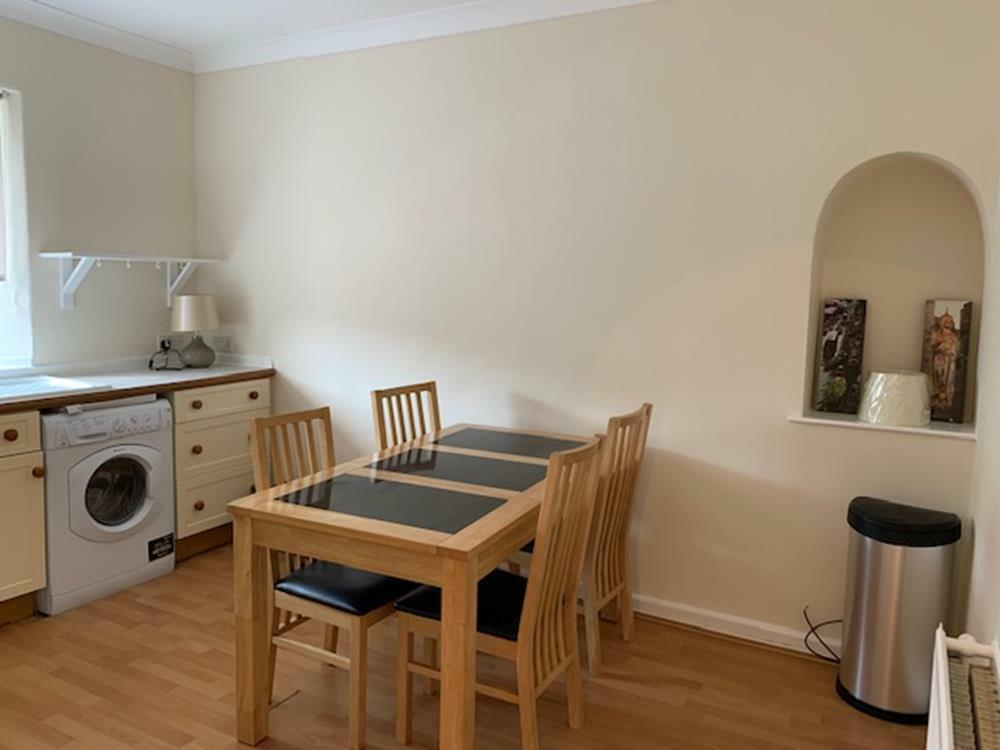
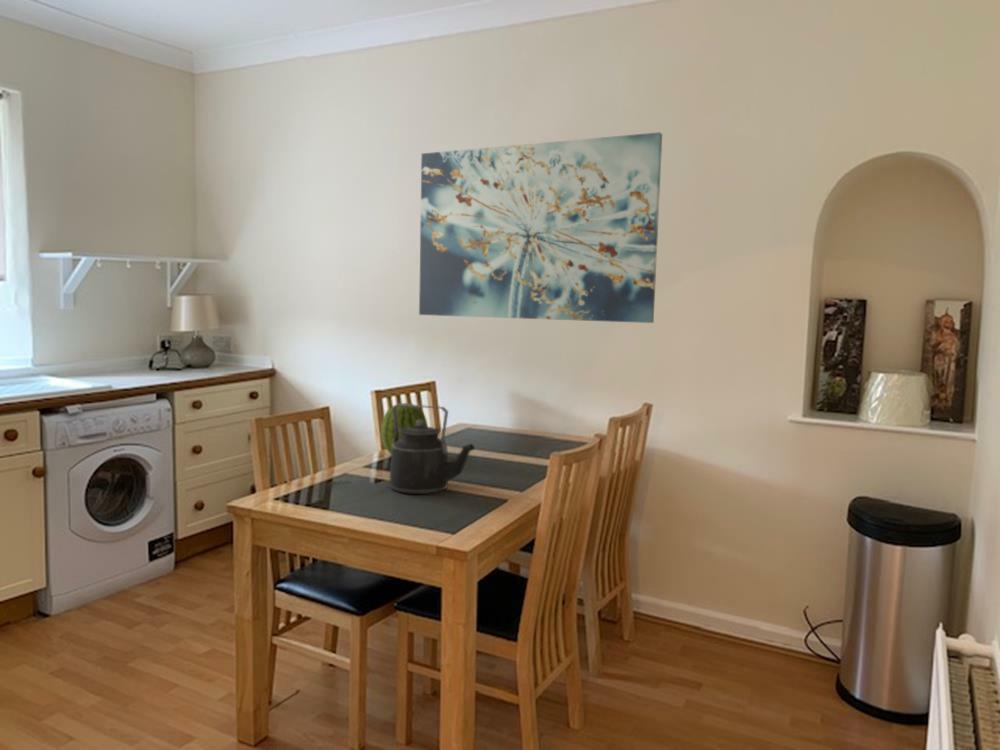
+ wall art [418,131,663,324]
+ fruit [380,402,429,454]
+ kettle [389,403,476,495]
